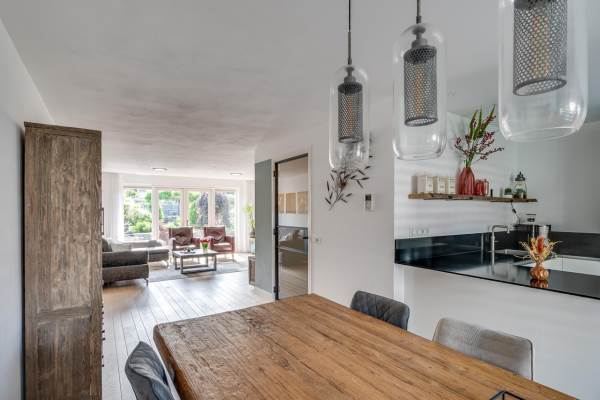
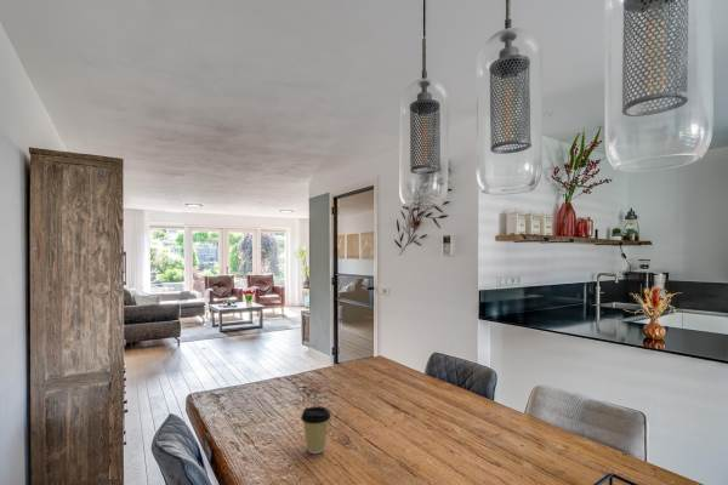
+ coffee cup [300,405,332,455]
